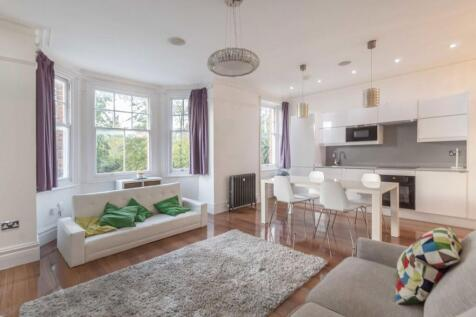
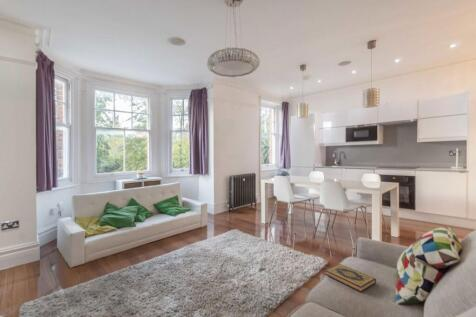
+ hardback book [324,263,377,293]
